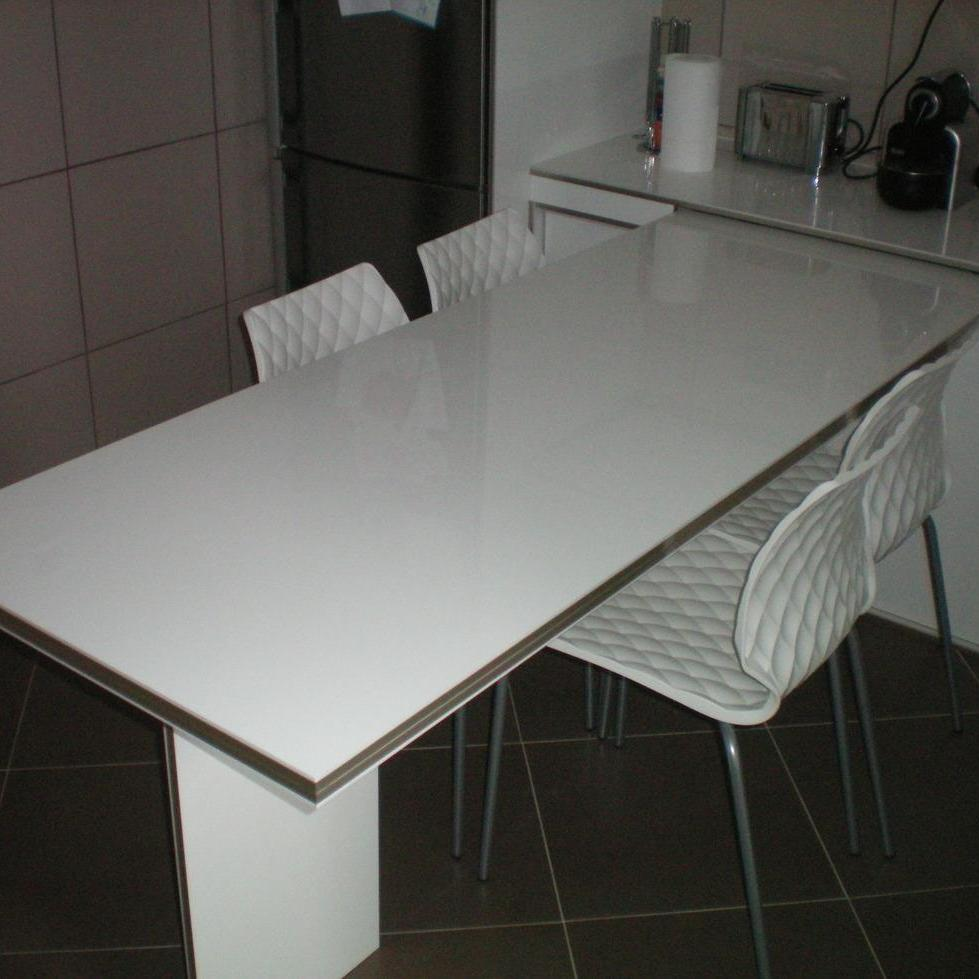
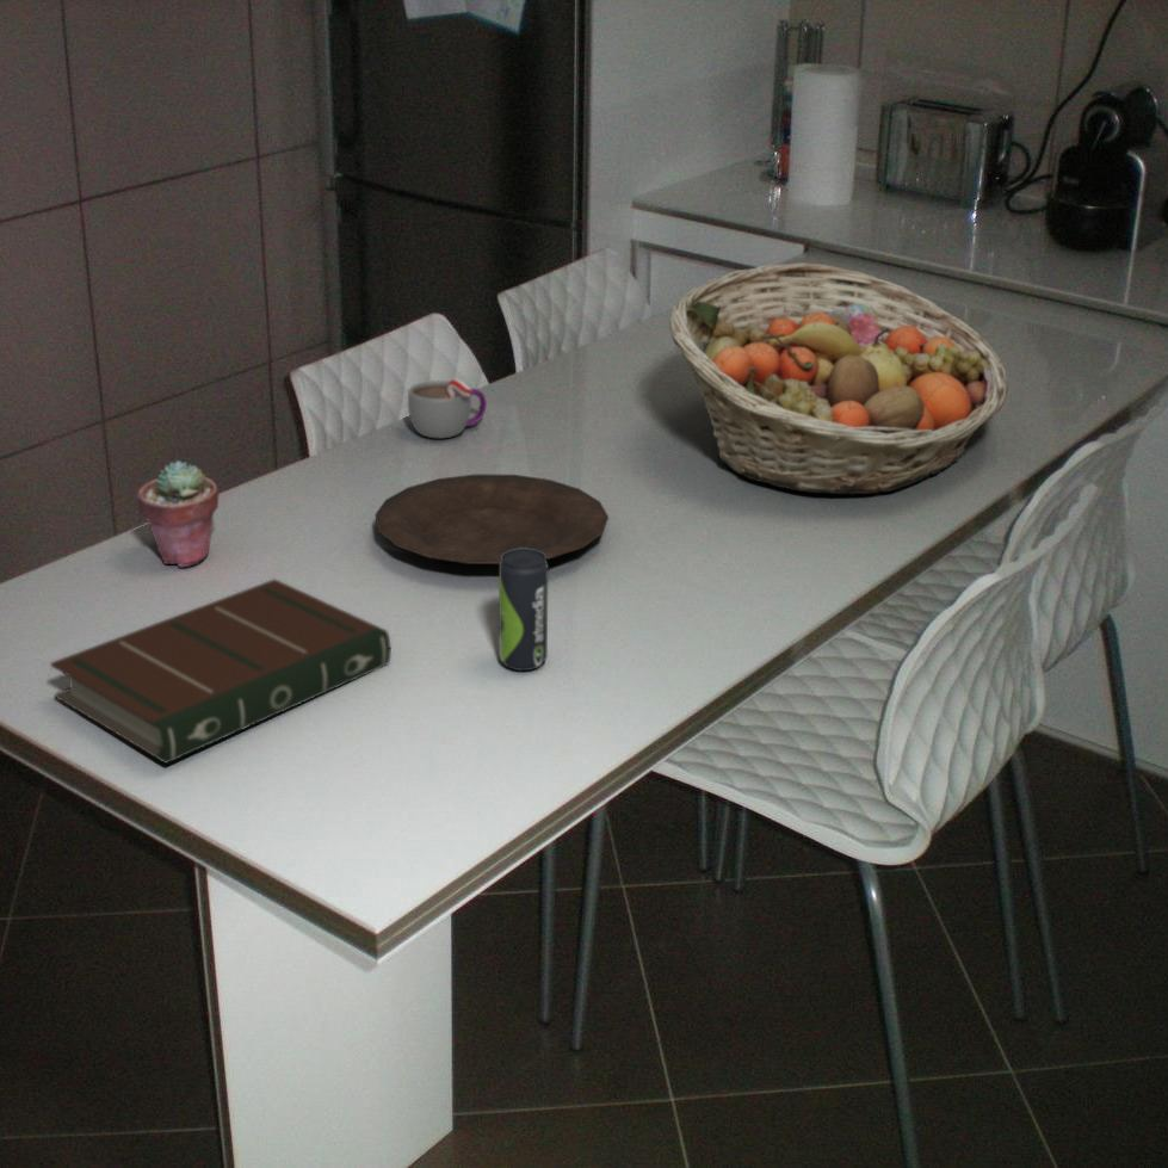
+ fruit basket [668,261,1009,495]
+ book [49,579,393,765]
+ mug [407,378,488,439]
+ beverage can [498,548,549,672]
+ potted succulent [136,459,220,568]
+ plate [373,474,610,566]
